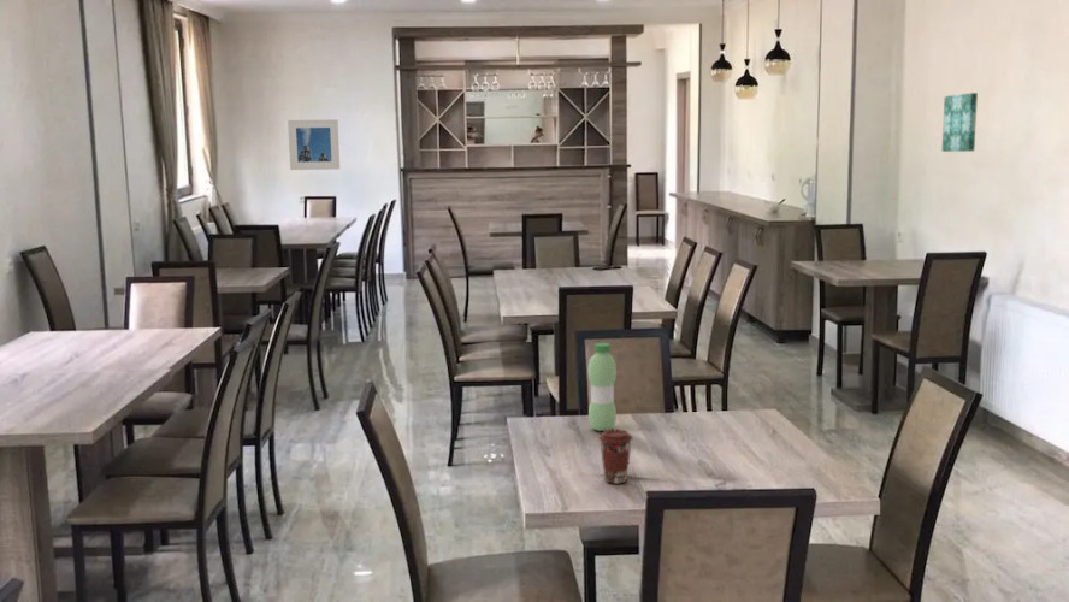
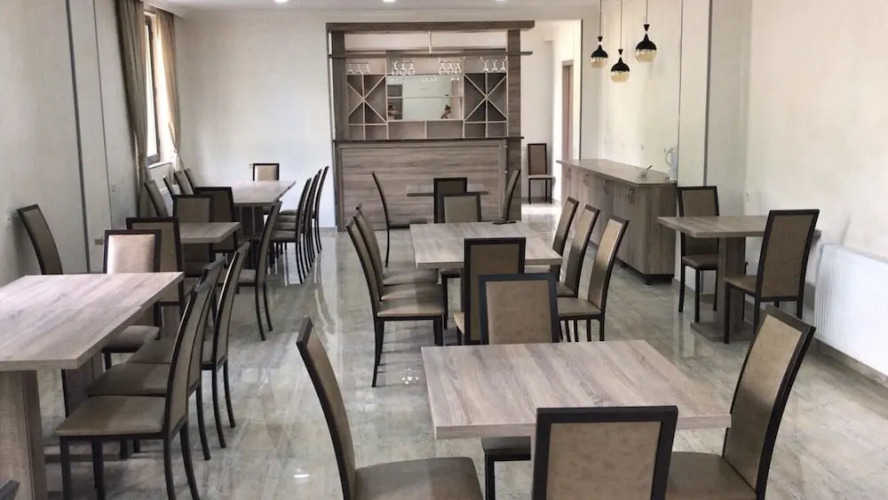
- wall art [941,92,979,153]
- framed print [287,118,341,171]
- water bottle [587,342,618,432]
- coffee cup [597,429,634,485]
